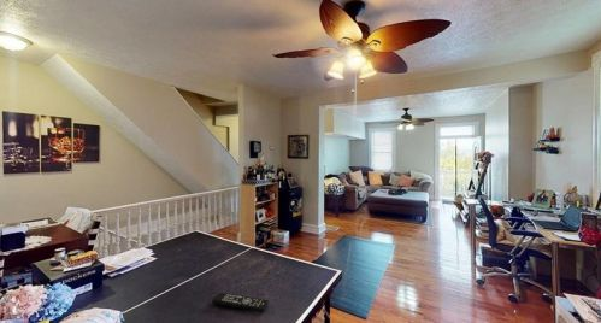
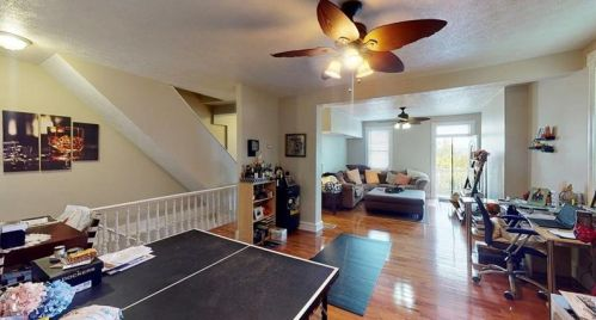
- remote control [211,292,270,313]
